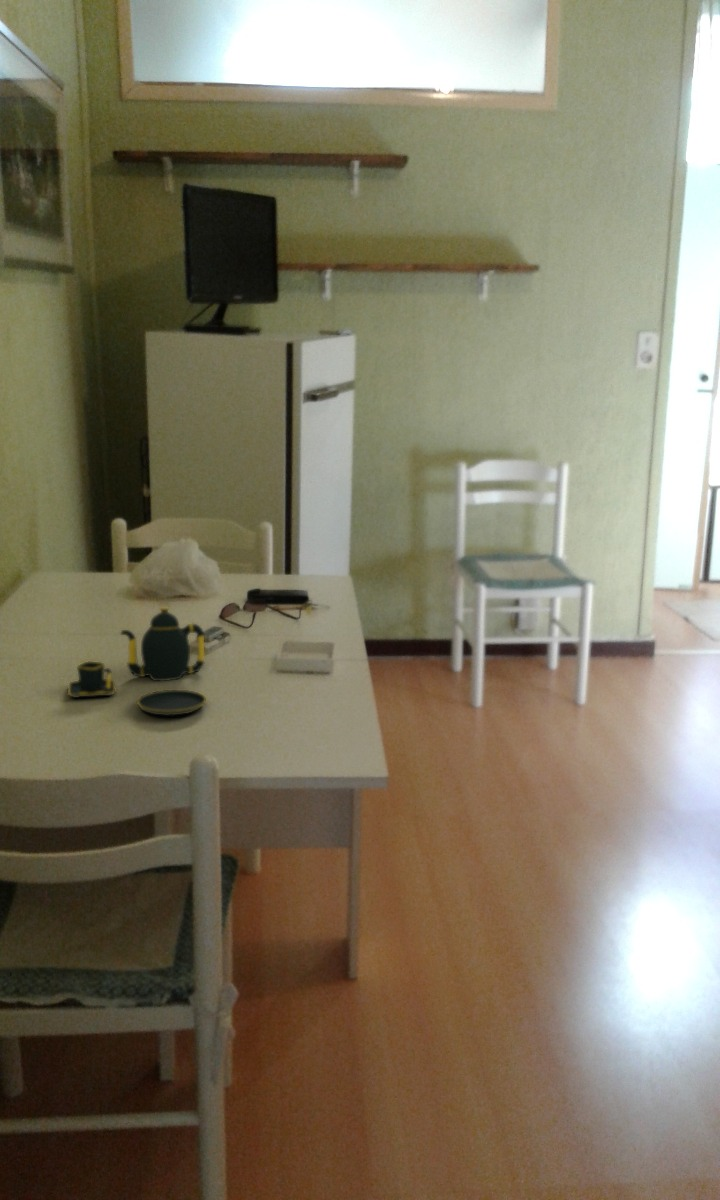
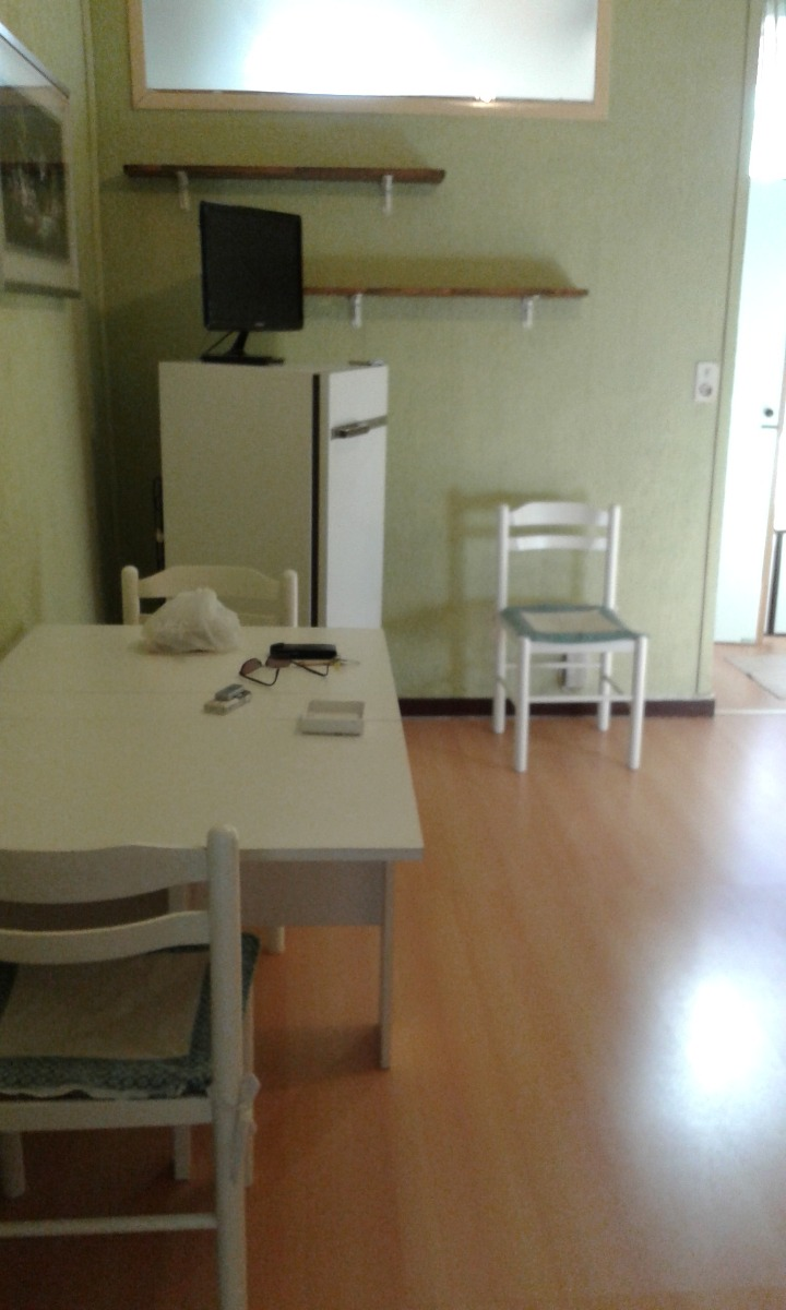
- teapot [67,606,207,717]
